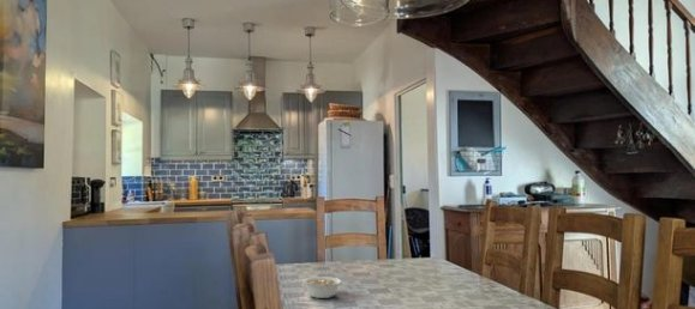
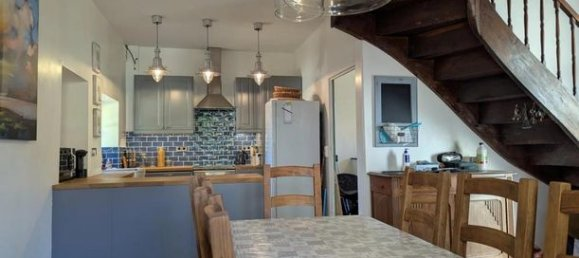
- legume [302,275,342,299]
